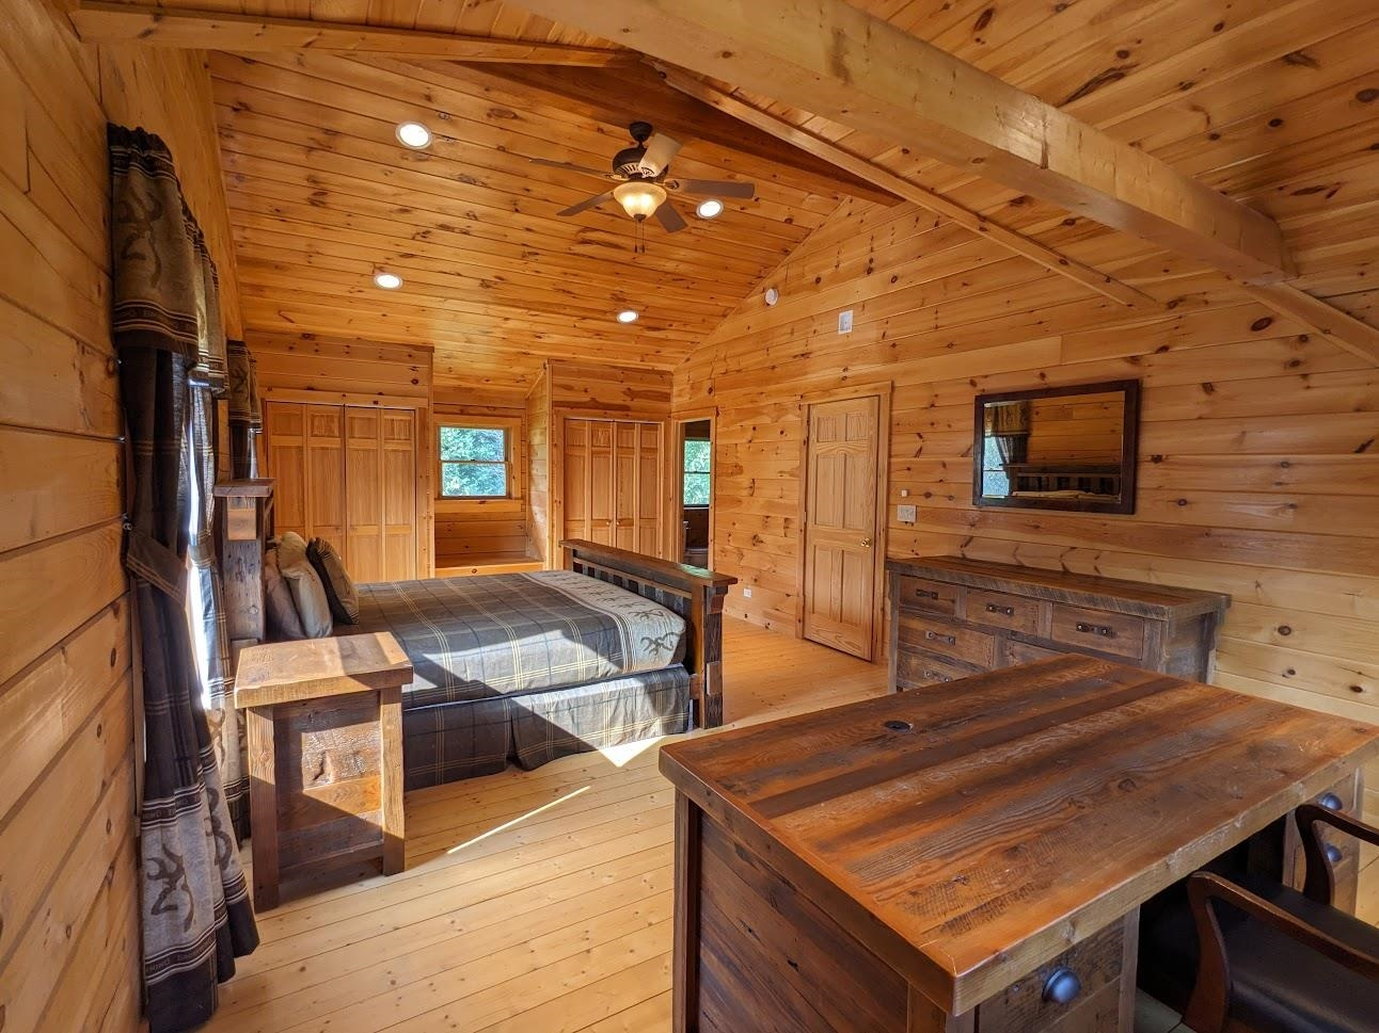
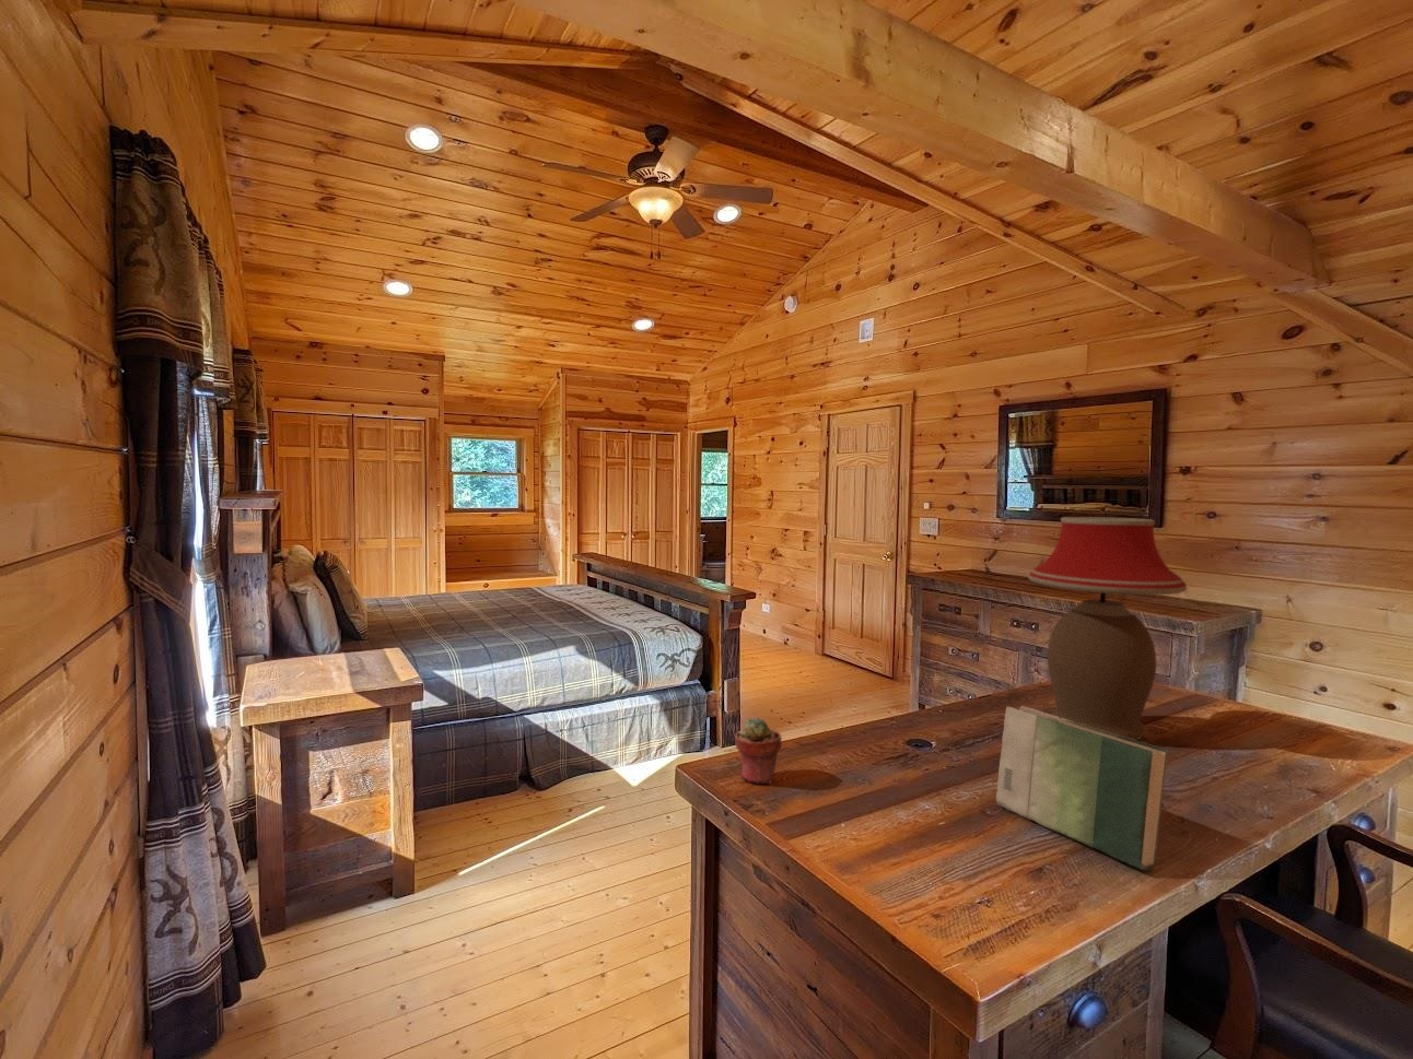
+ table lamp [1027,516,1188,741]
+ potted succulent [734,716,783,784]
+ book [996,705,1169,872]
